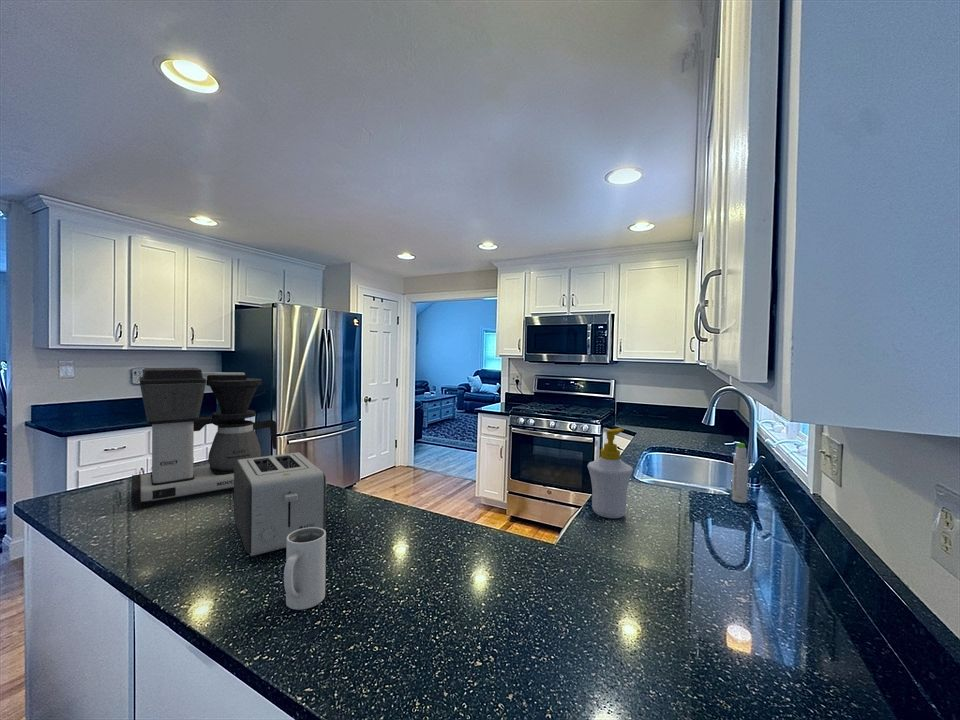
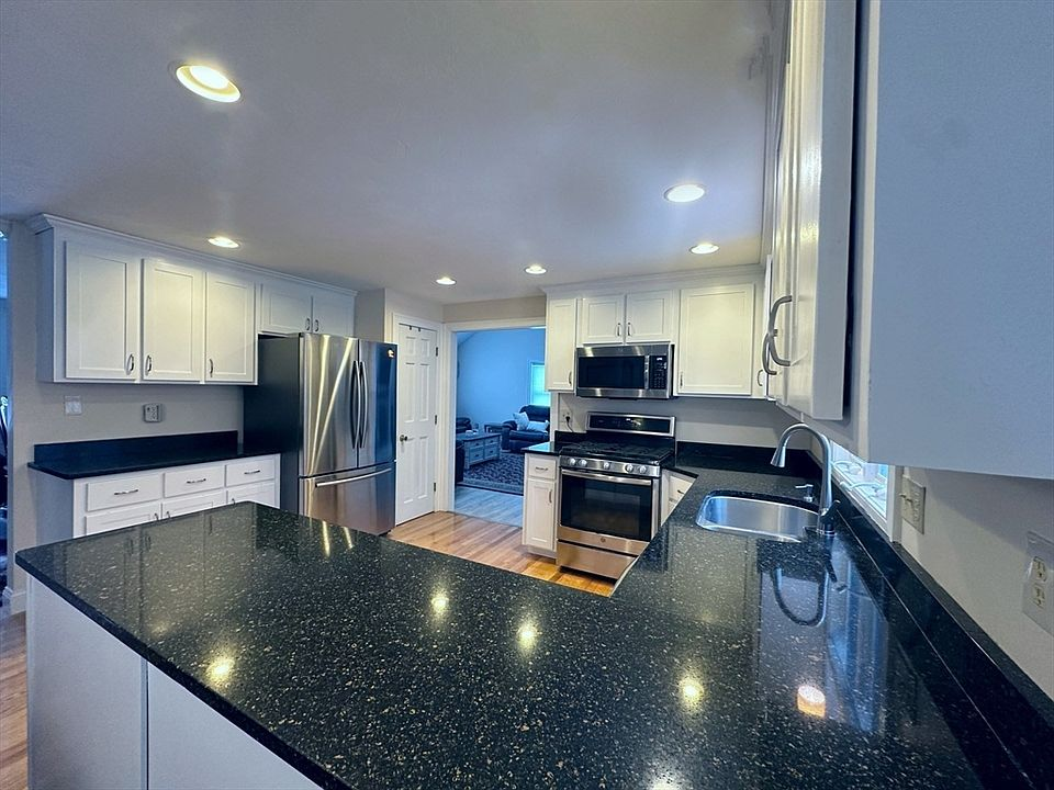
- toaster [233,451,327,557]
- bottle [731,442,749,504]
- soap bottle [587,427,634,519]
- coffee maker [130,367,278,509]
- mug [283,527,327,611]
